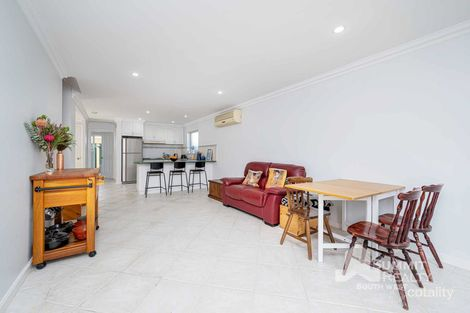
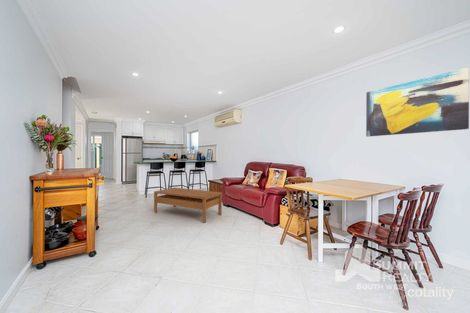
+ wall art [365,67,470,137]
+ coffee table [153,187,223,223]
